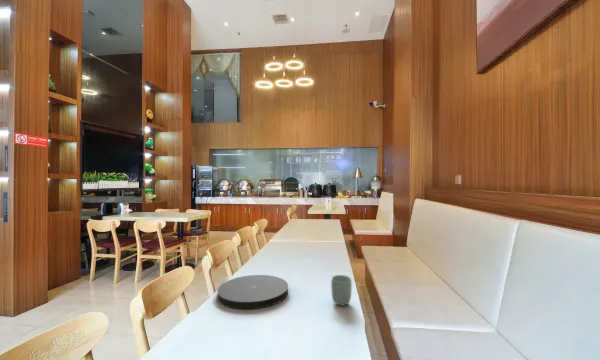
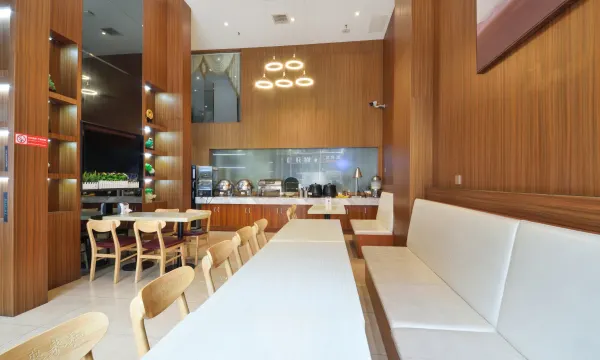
- plate [216,274,289,310]
- cup [330,274,353,307]
